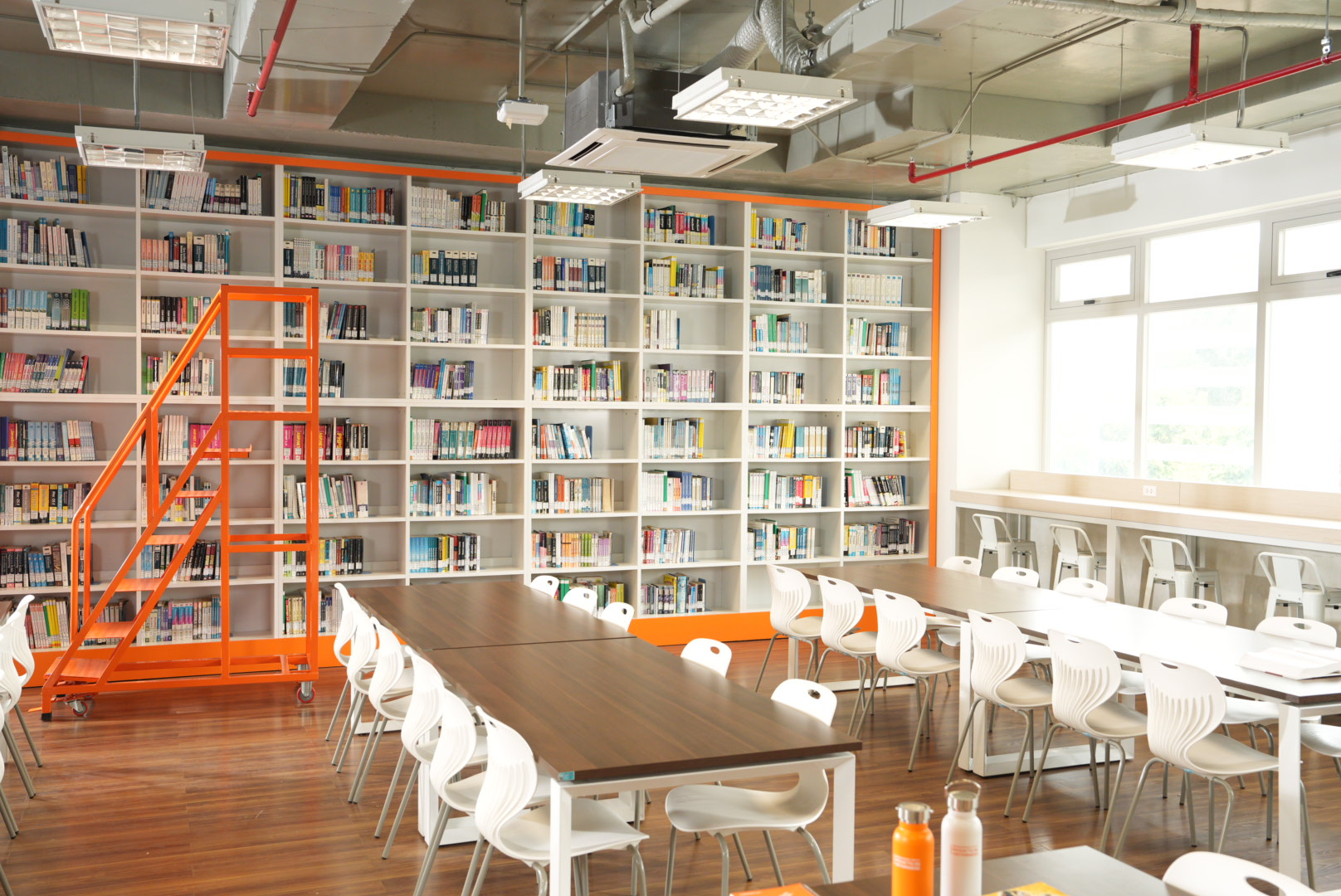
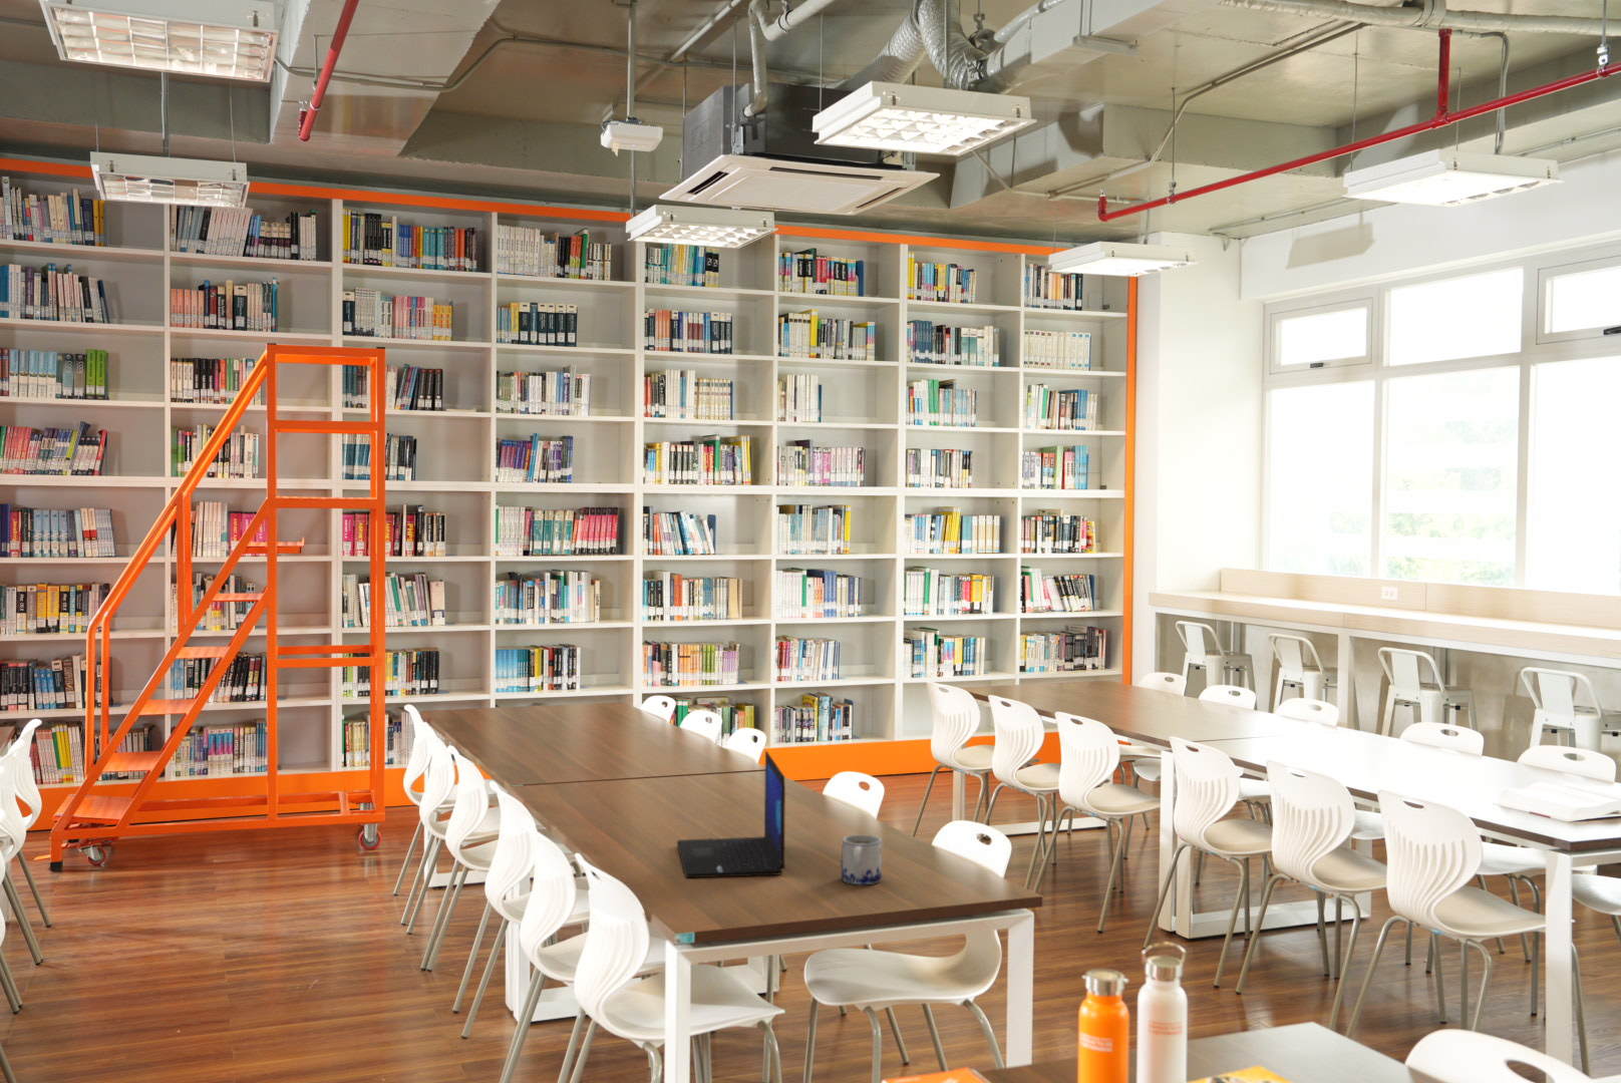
+ mug [840,833,882,886]
+ laptop [676,751,787,879]
